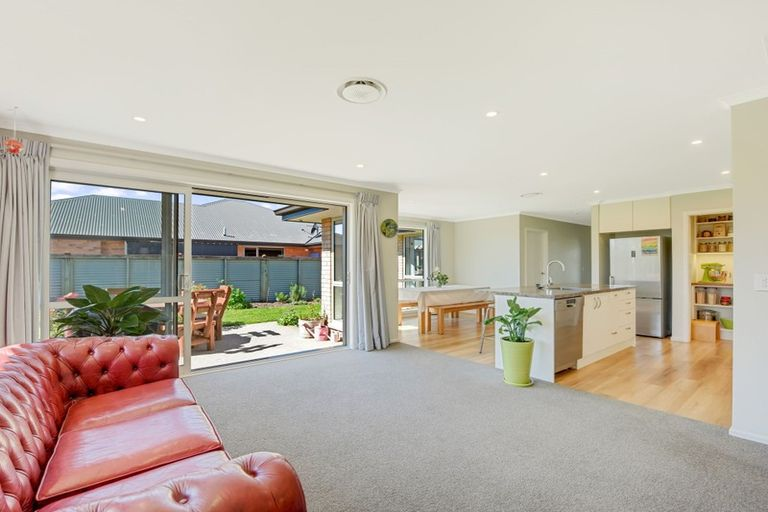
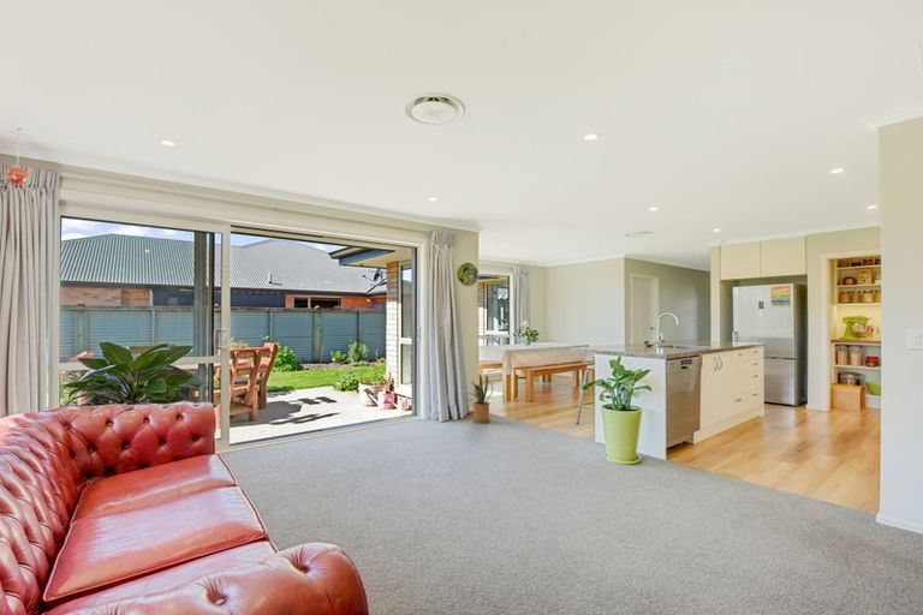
+ house plant [464,372,494,424]
